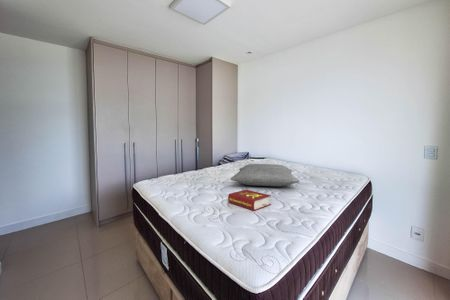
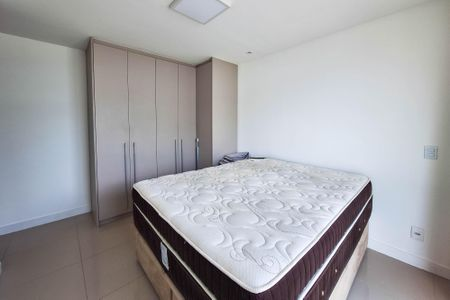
- pillow [229,163,301,187]
- book [227,189,272,212]
